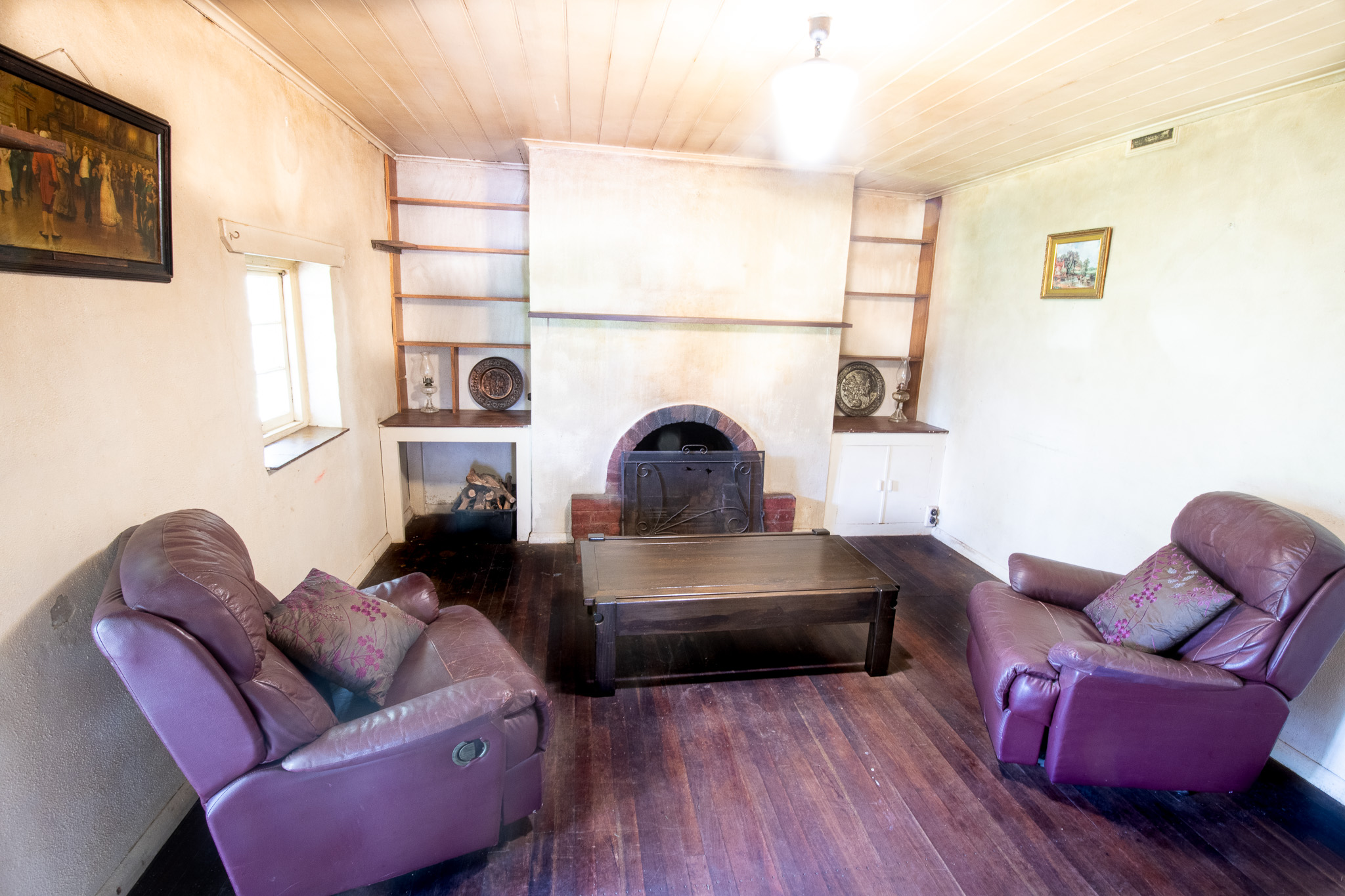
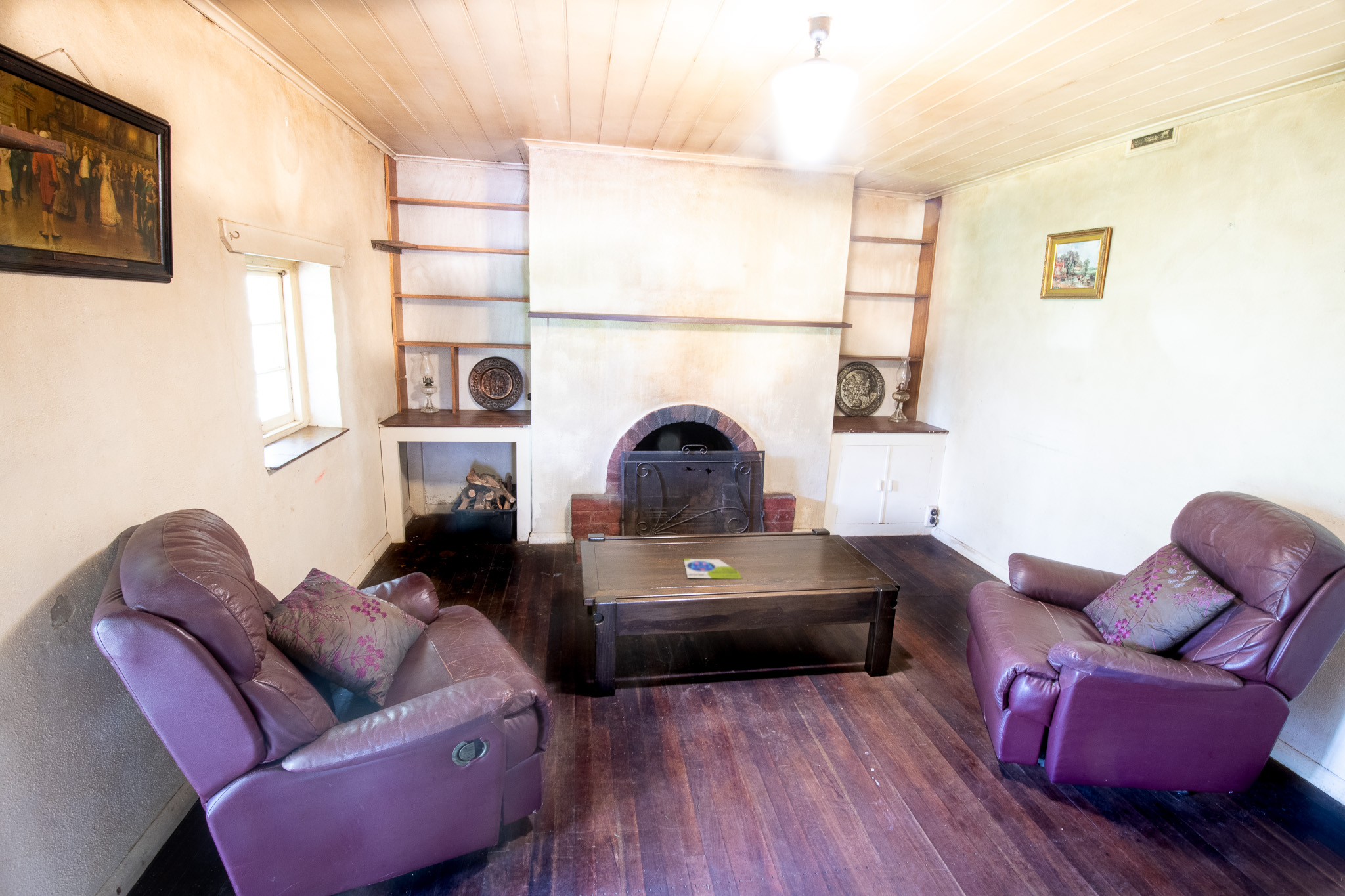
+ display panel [683,558,743,580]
